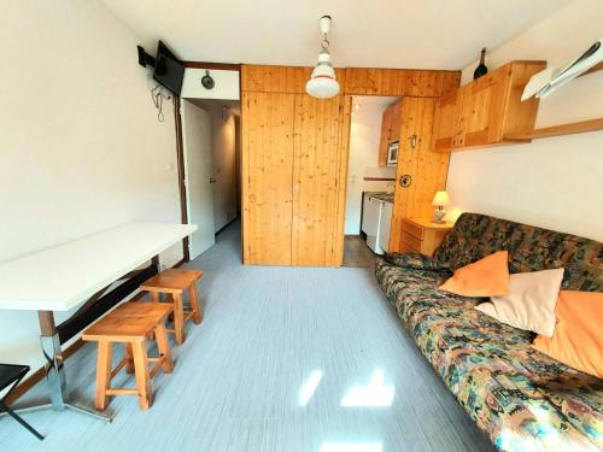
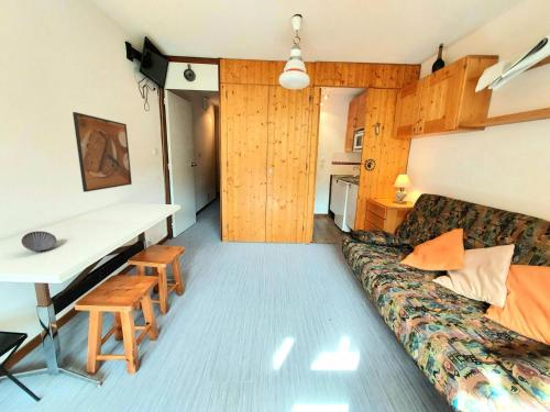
+ bowl [21,230,58,253]
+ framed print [72,111,133,193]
